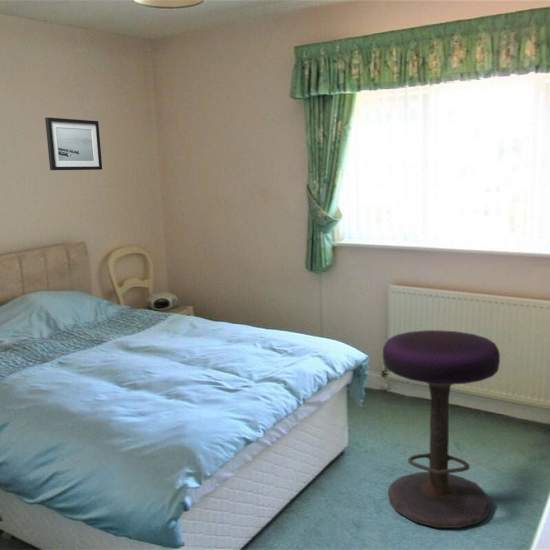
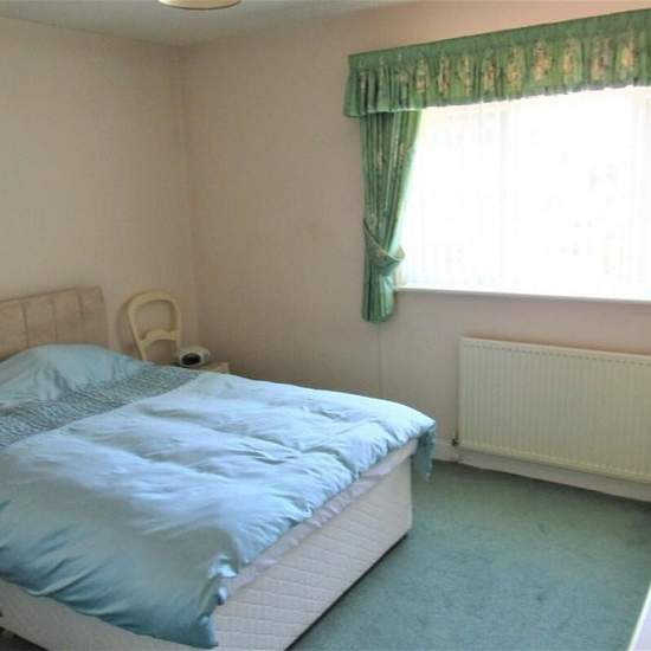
- wall art [44,116,103,171]
- stool [382,329,501,529]
